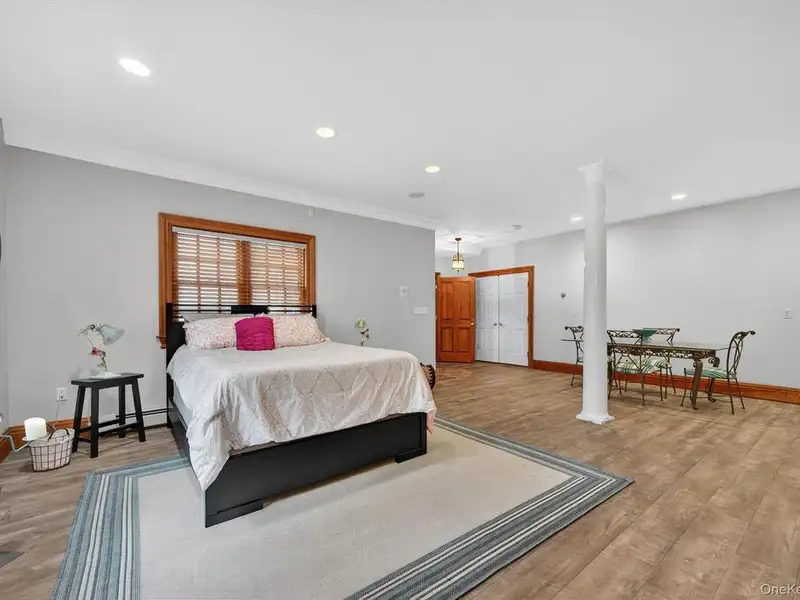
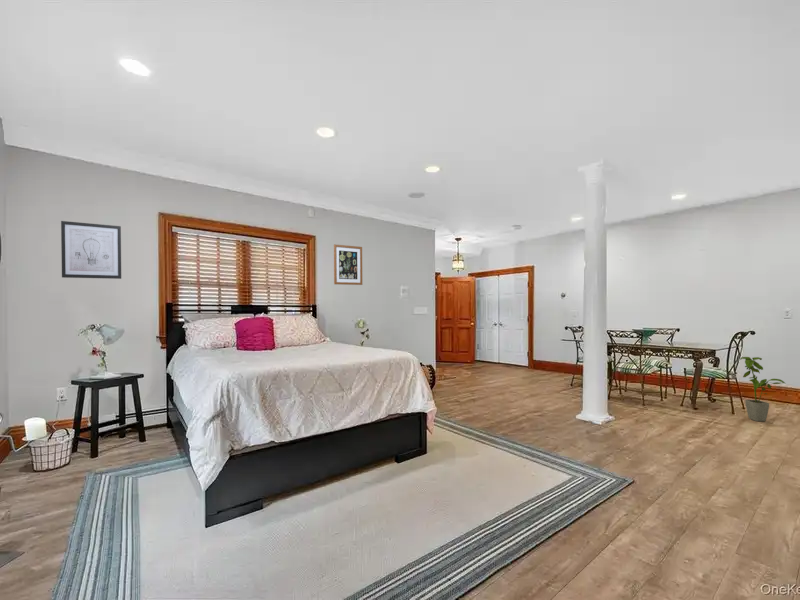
+ wall art [60,220,122,280]
+ house plant [739,356,787,422]
+ wall art [333,243,363,286]
